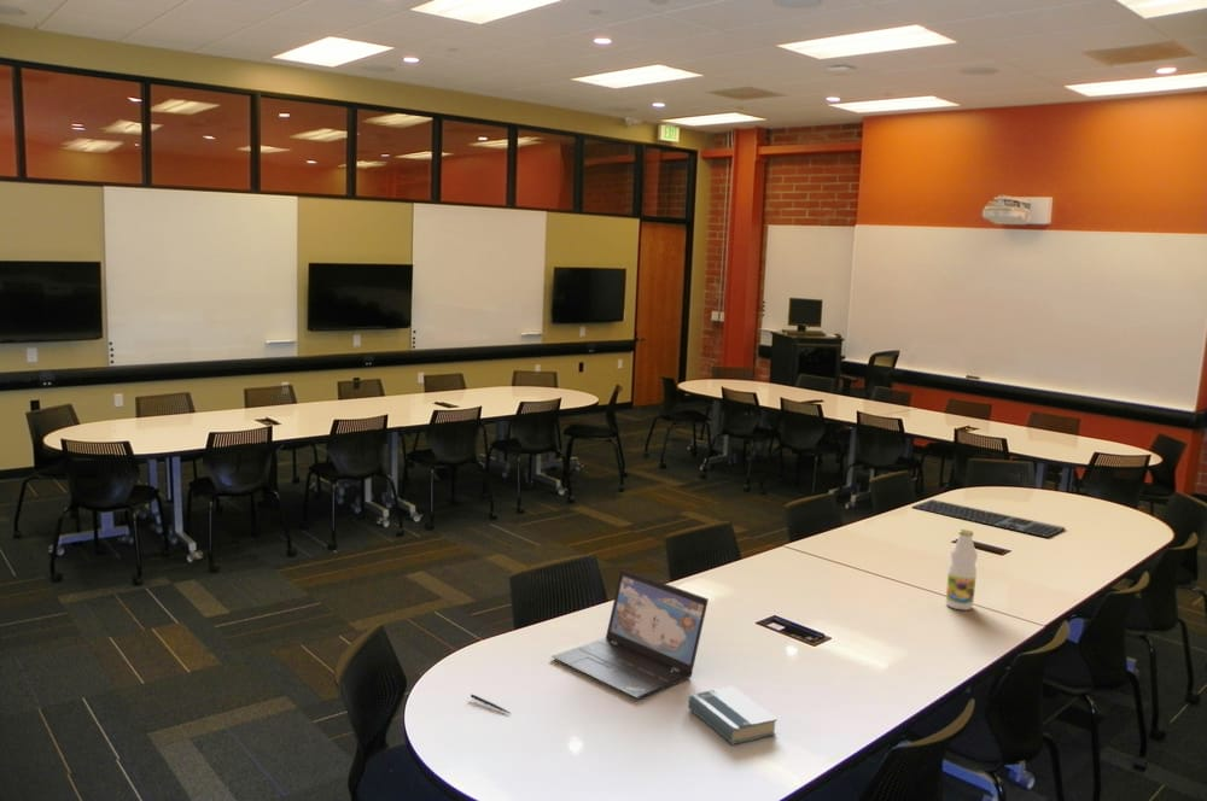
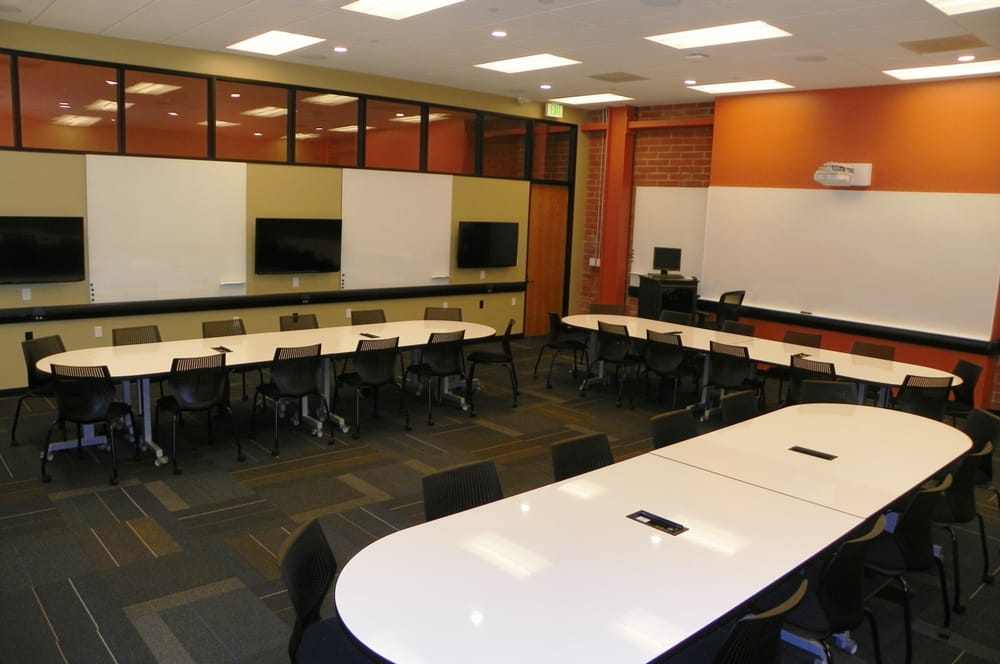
- bottle [944,528,979,612]
- laptop [550,568,710,701]
- keyboard [910,498,1067,538]
- hardback book [687,685,779,746]
- pen [470,694,513,715]
